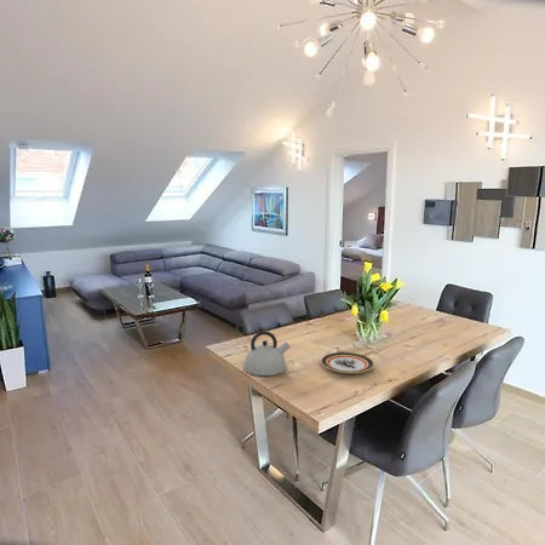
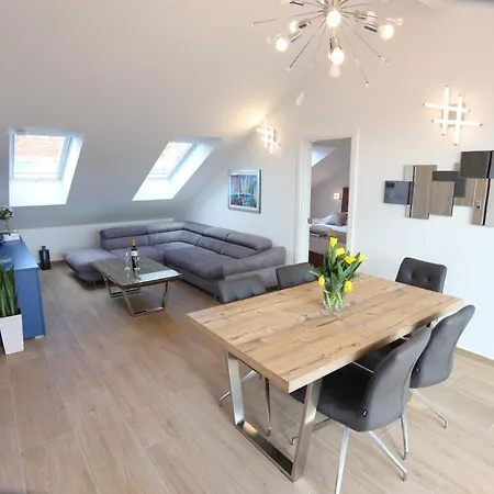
- plate [320,351,375,374]
- kettle [242,331,292,377]
